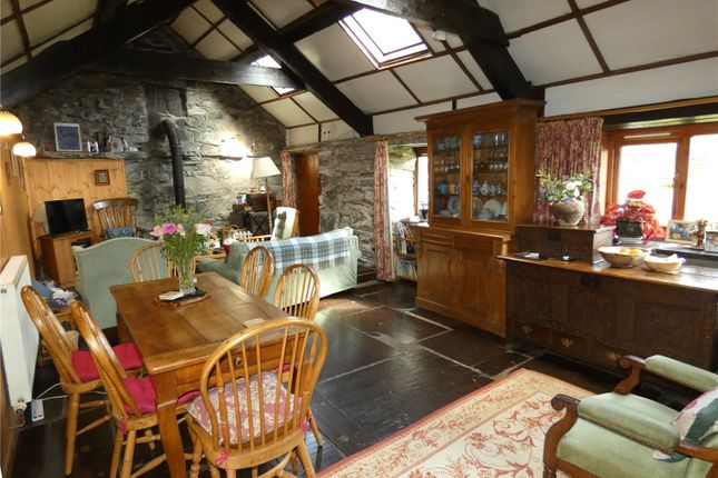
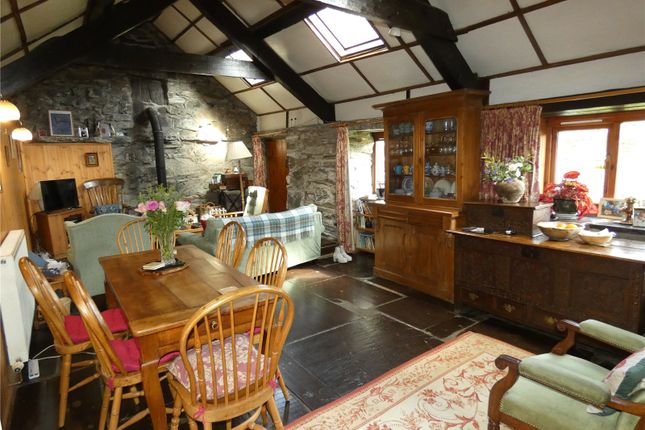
+ boots [332,244,353,264]
